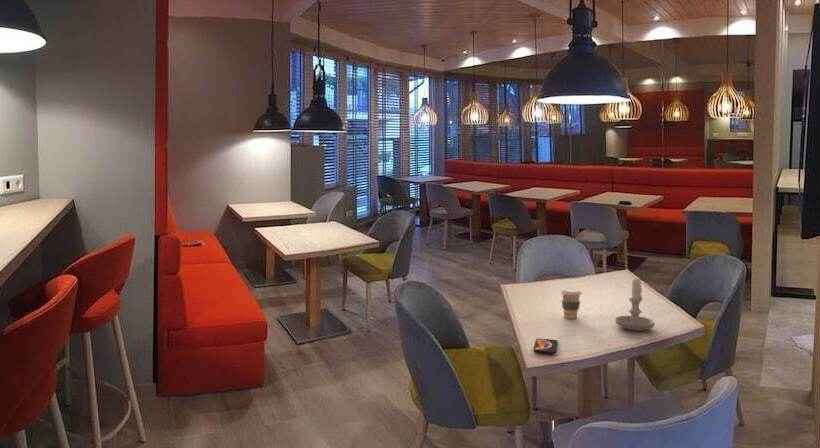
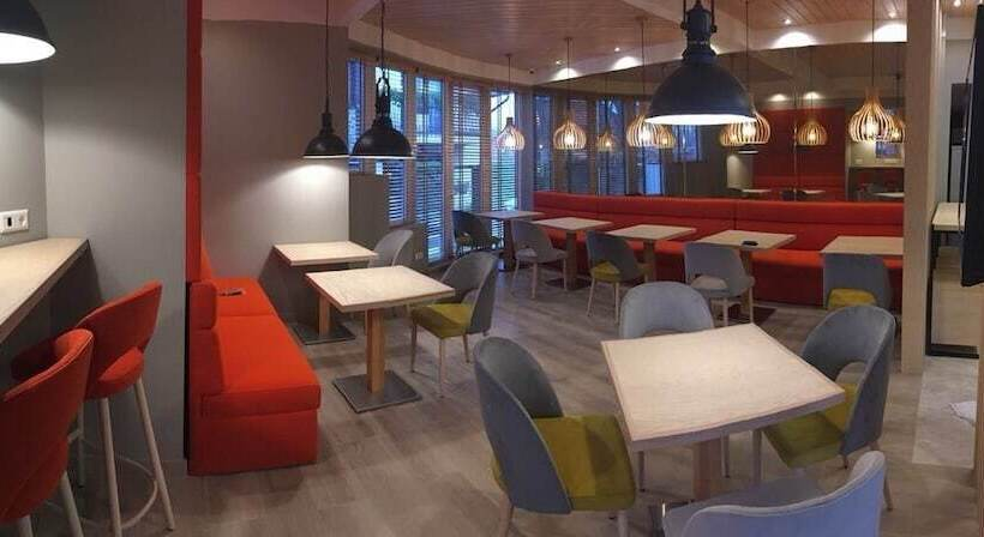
- smartphone [533,337,558,355]
- candle [614,276,656,331]
- coffee cup [560,288,583,320]
